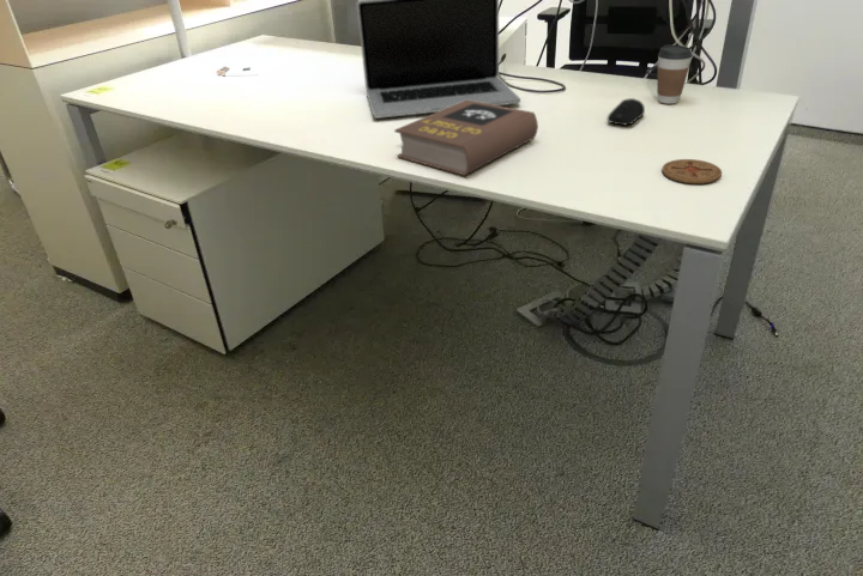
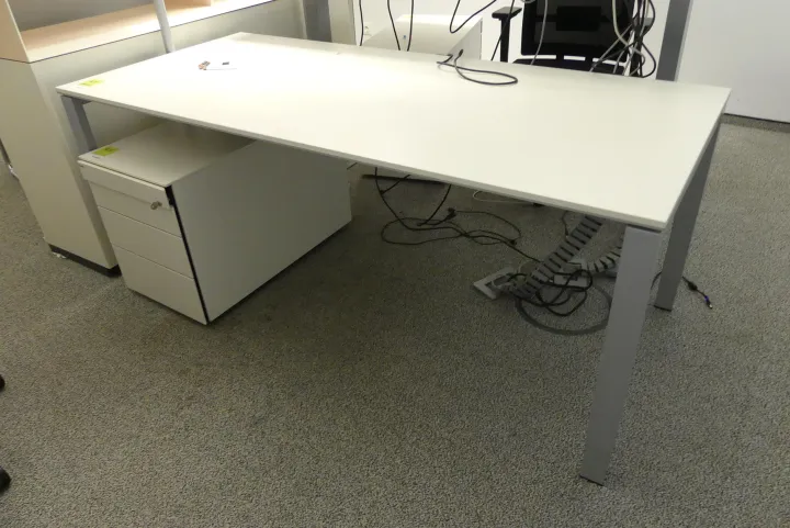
- laptop [356,0,521,120]
- computer mouse [606,97,646,126]
- book [393,99,539,177]
- coaster [660,158,723,184]
- coffee cup [656,44,694,105]
